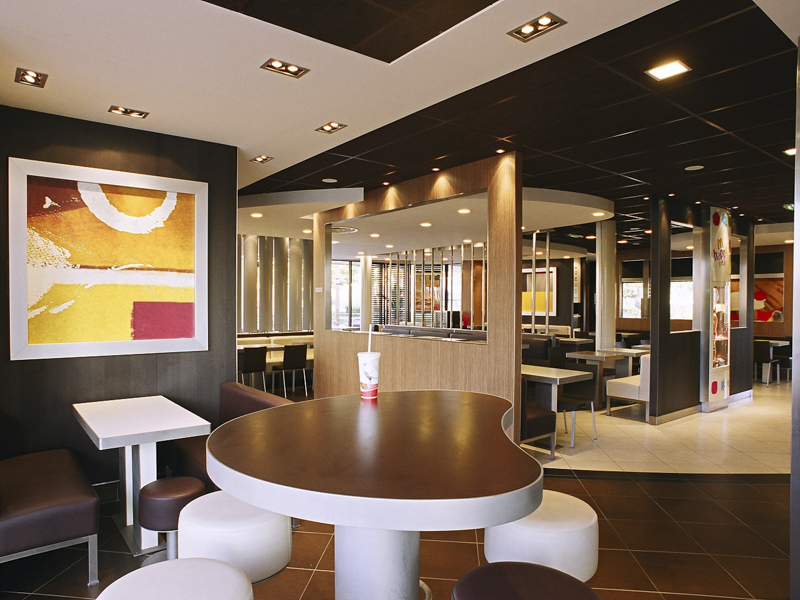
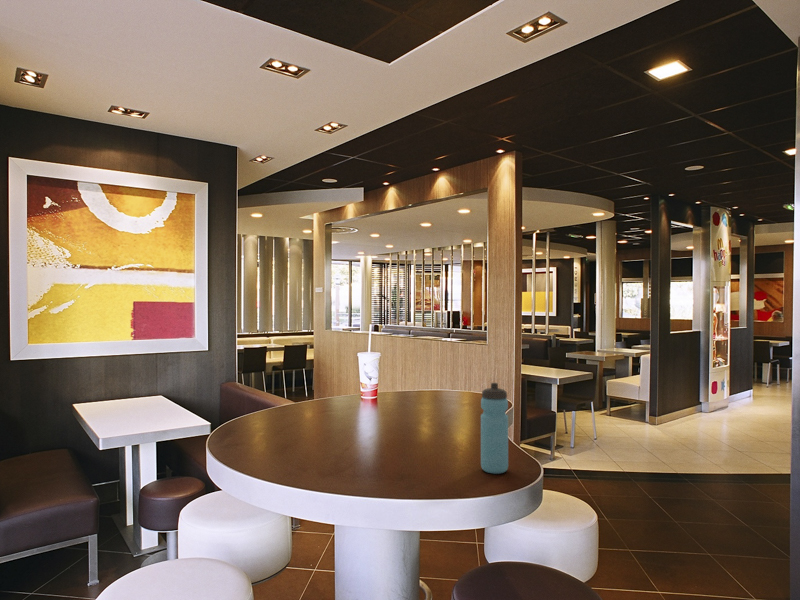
+ water bottle [480,382,509,475]
